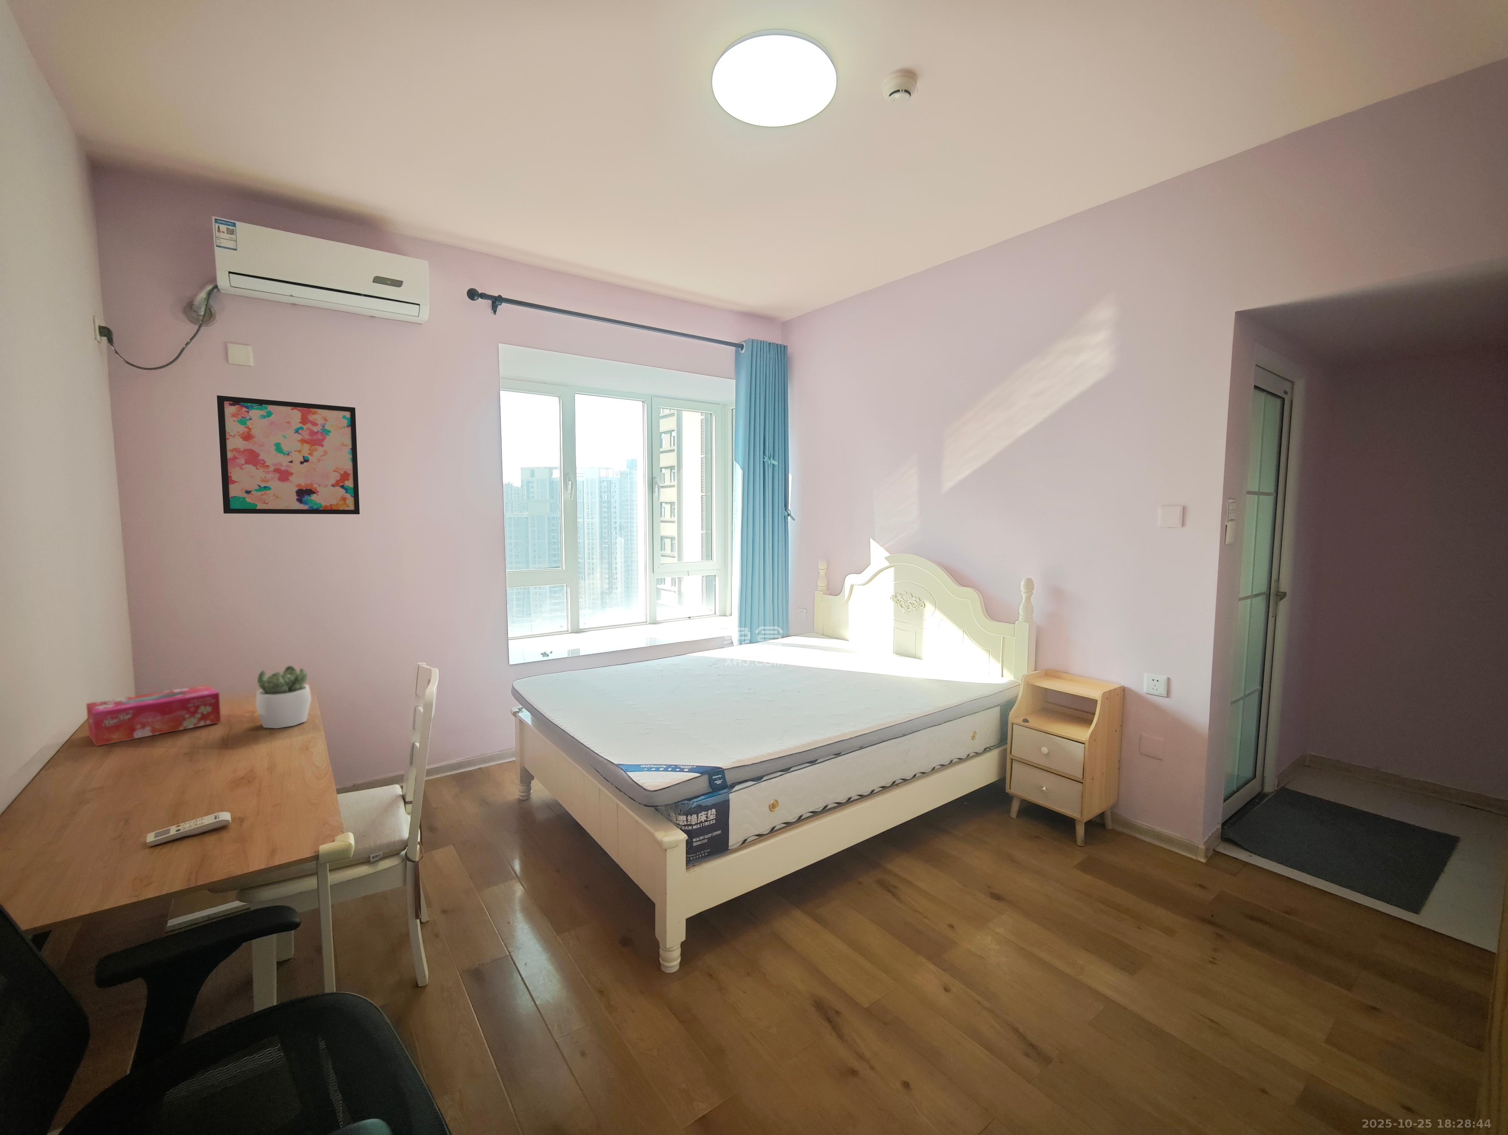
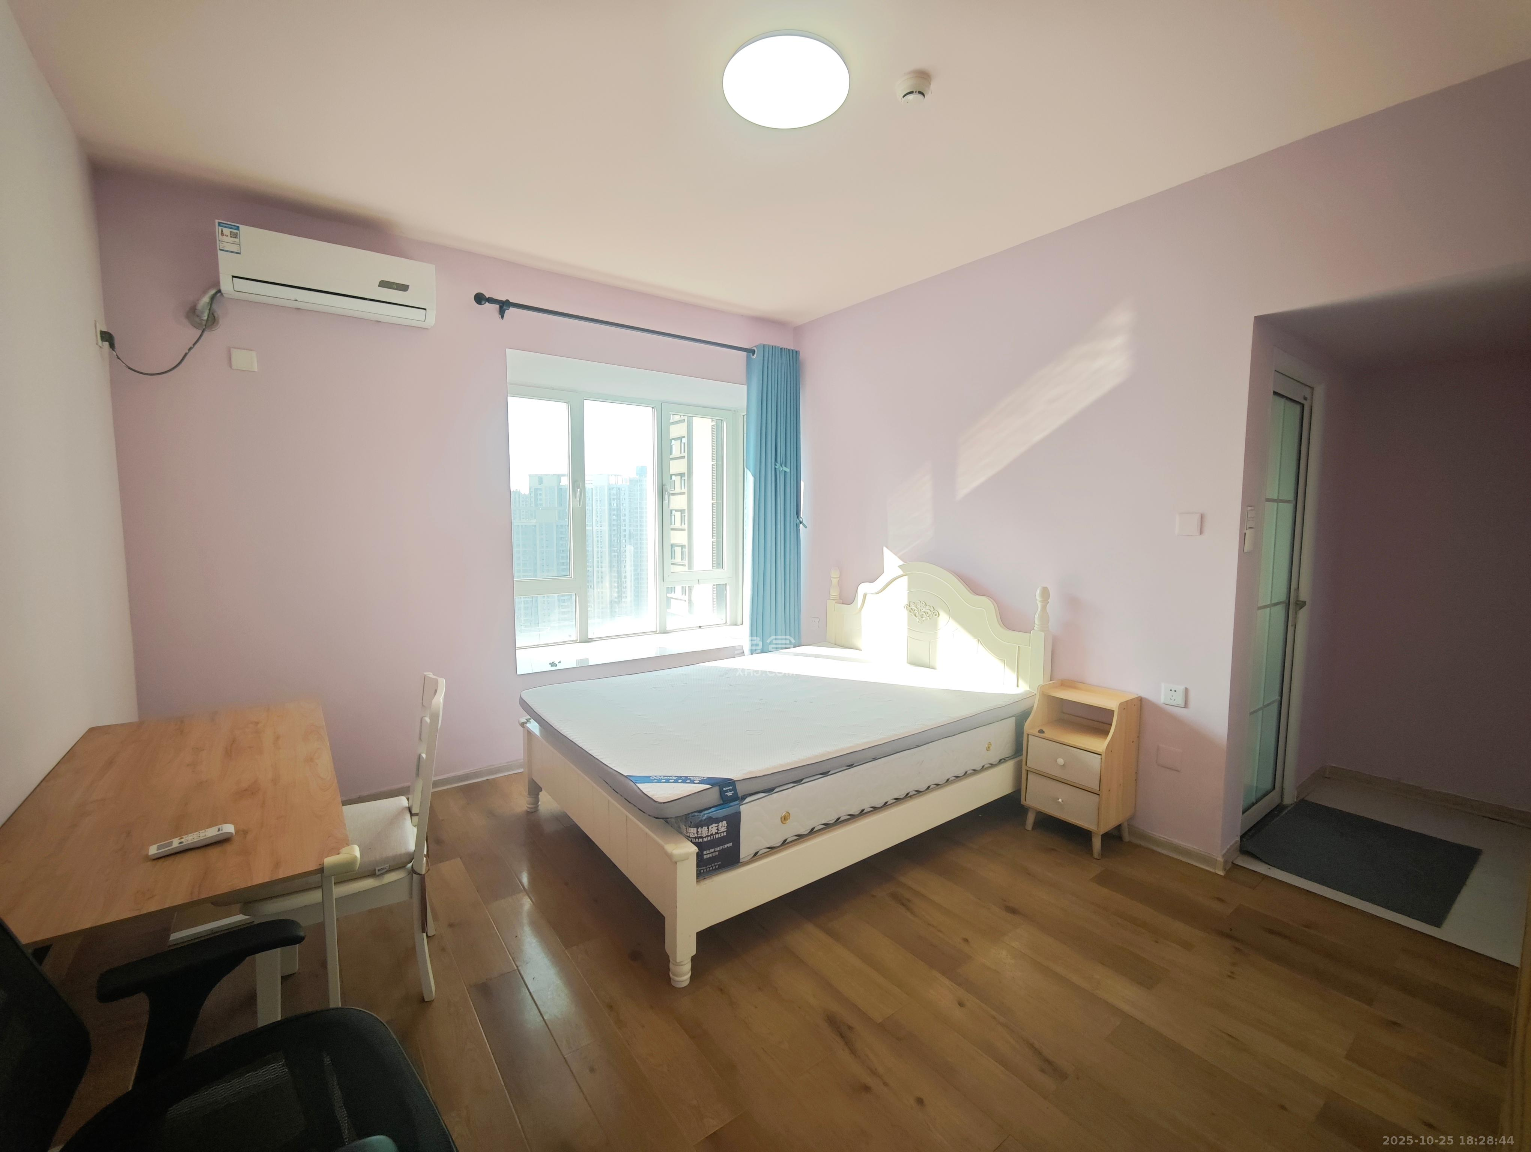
- succulent plant [255,665,311,728]
- wall art [217,395,360,515]
- tissue box [86,684,222,746]
